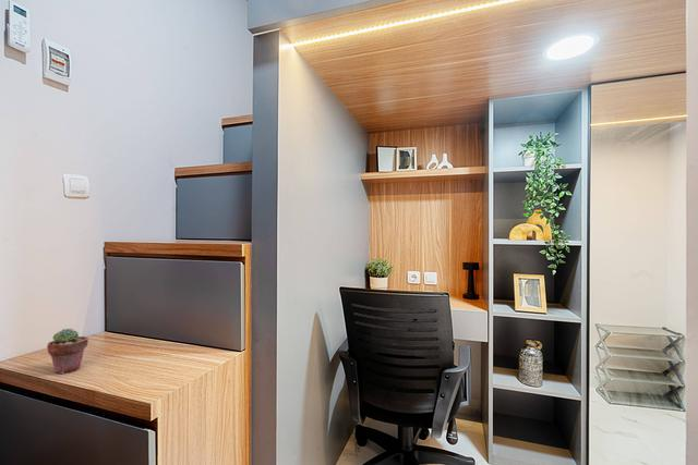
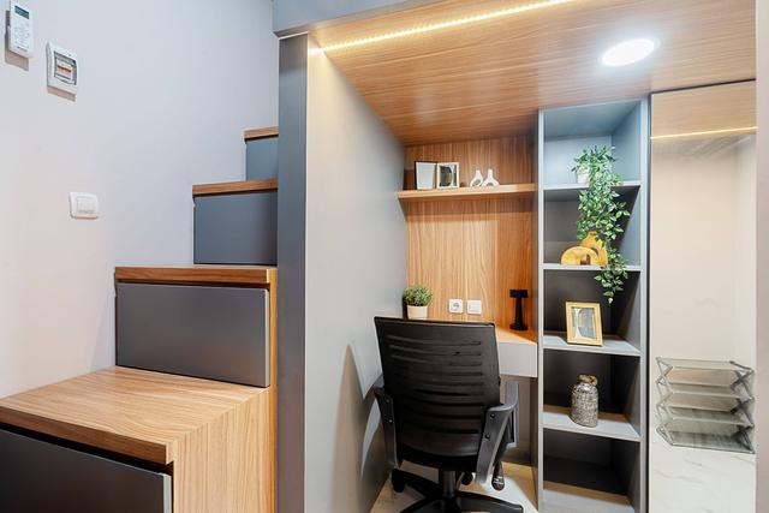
- potted succulent [46,328,89,375]
